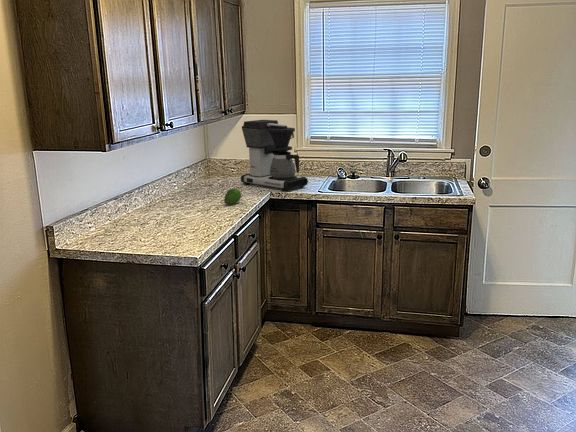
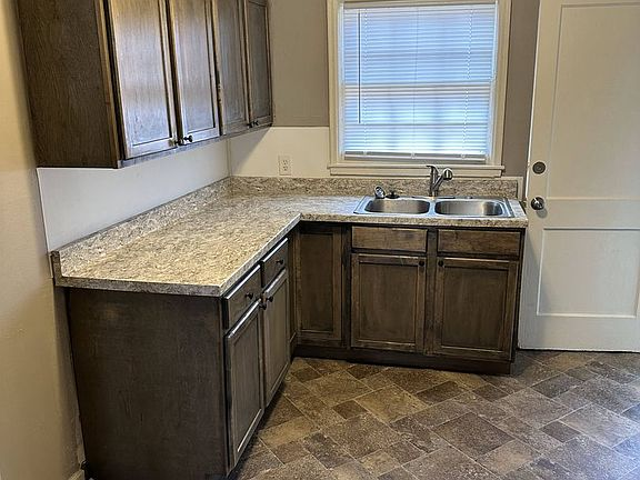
- coffee maker [240,119,309,192]
- fruit [223,188,242,206]
